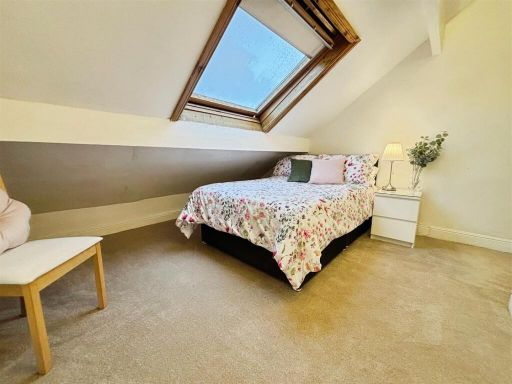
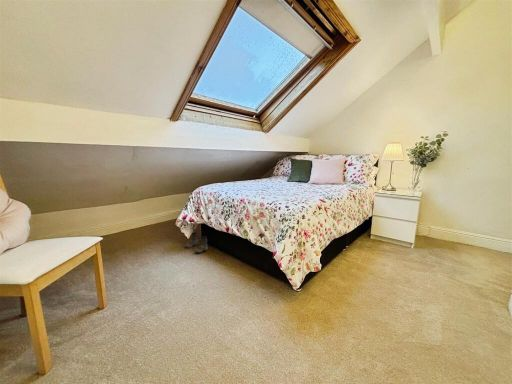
+ boots [184,231,209,254]
